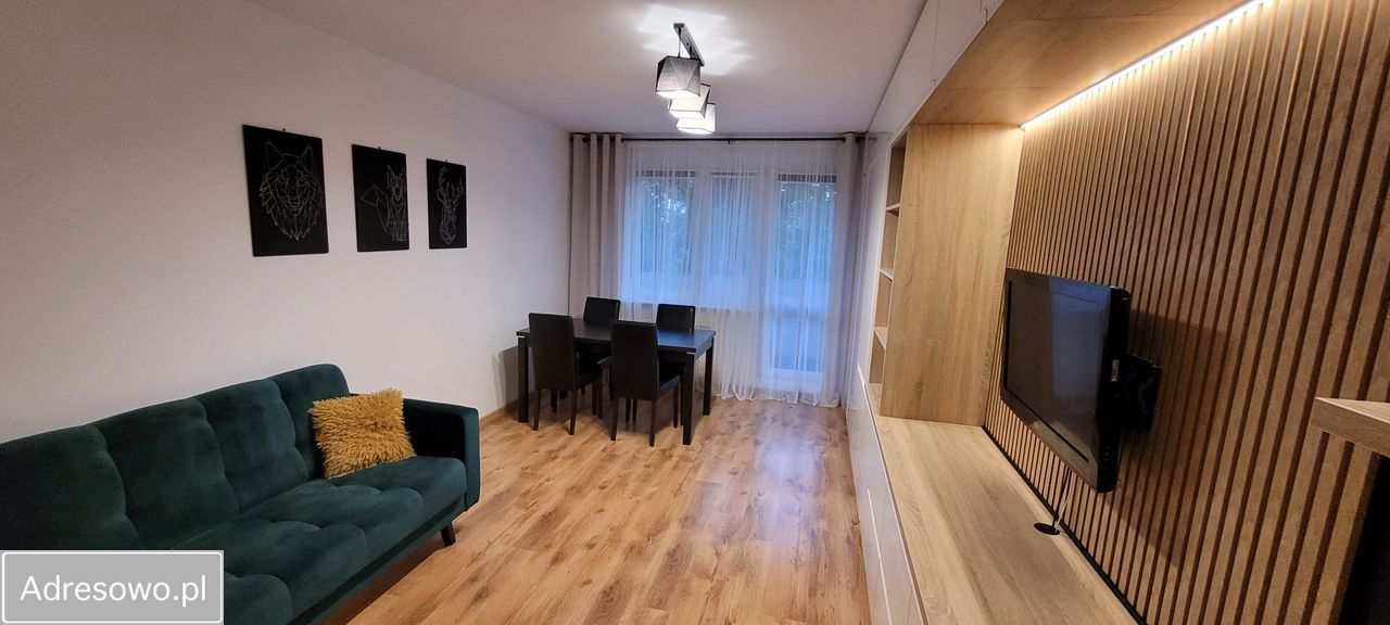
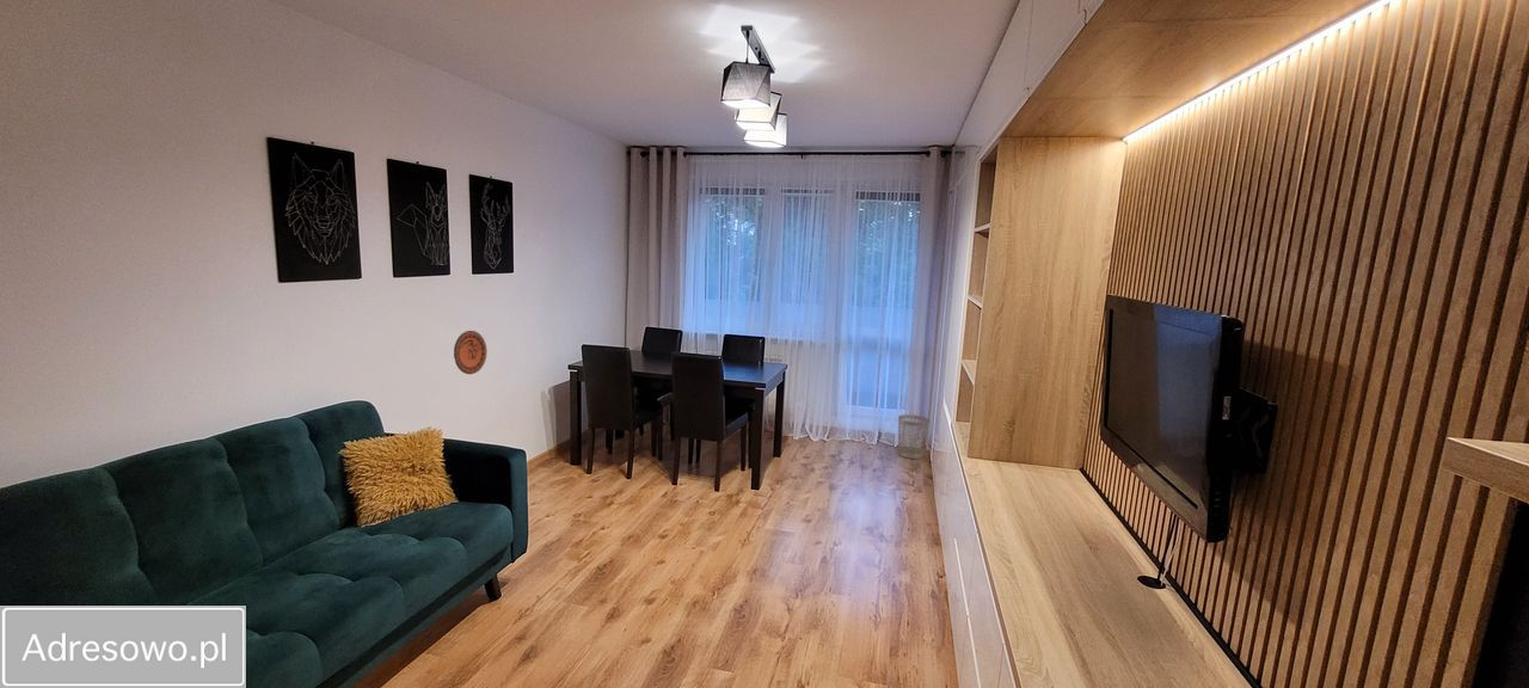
+ decorative plate [453,330,487,375]
+ wastebasket [897,413,931,460]
